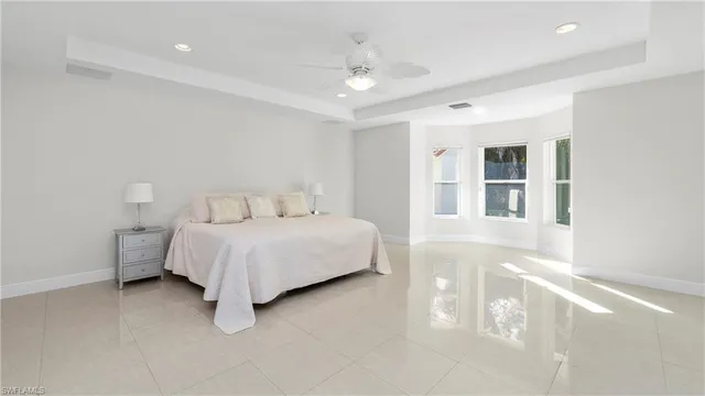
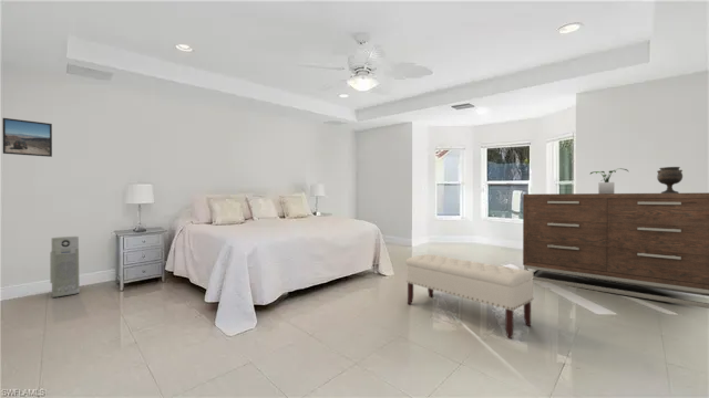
+ air purifier [49,235,81,298]
+ dresser [522,191,709,310]
+ goblet [656,166,684,193]
+ bench [405,253,535,339]
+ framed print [1,117,53,158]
+ potted plant [589,167,630,193]
